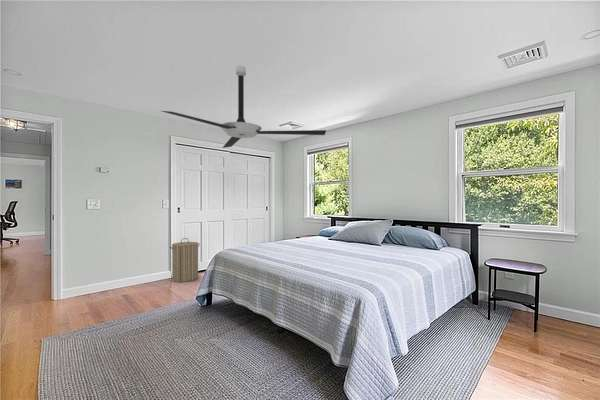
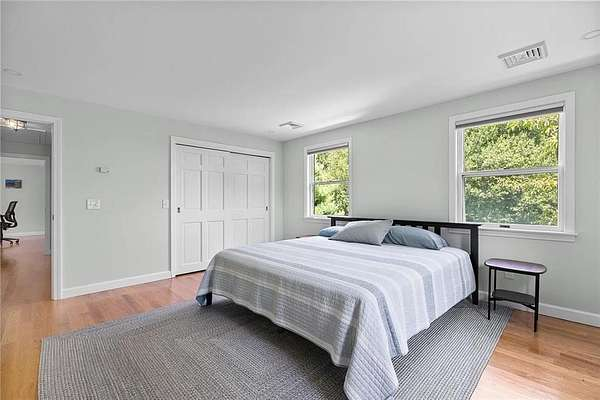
- ceiling fan [161,65,327,149]
- laundry hamper [169,237,201,283]
